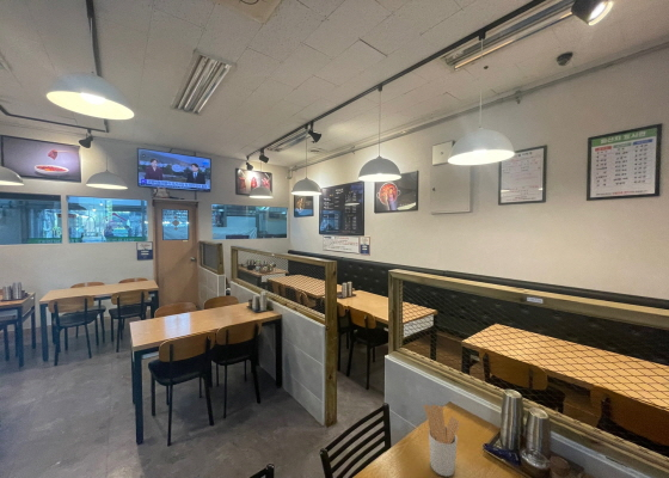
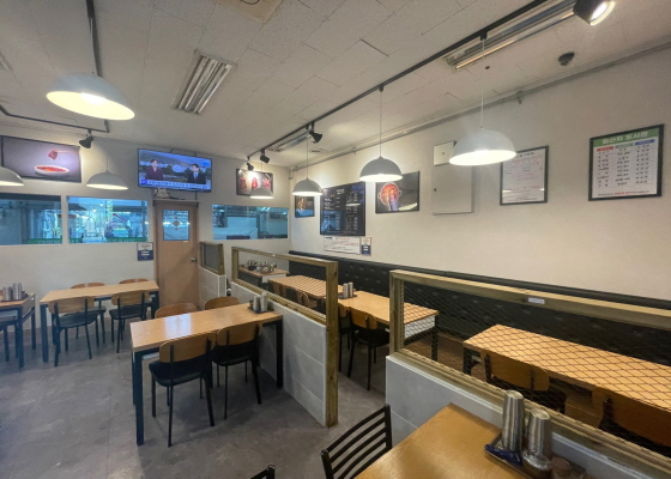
- utensil holder [423,404,461,477]
